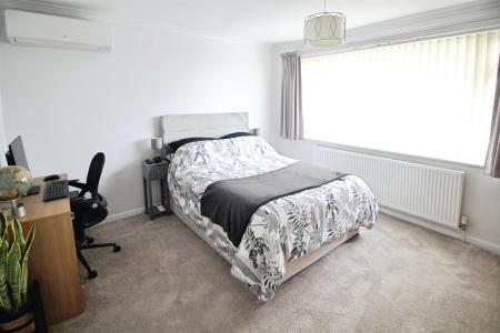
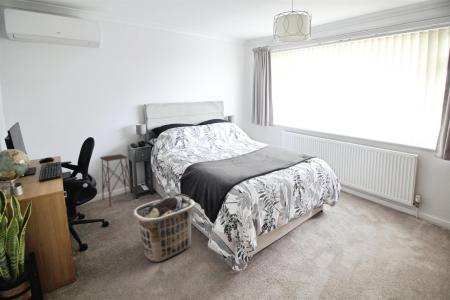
+ clothes hamper [133,192,196,263]
+ side table [99,153,136,207]
